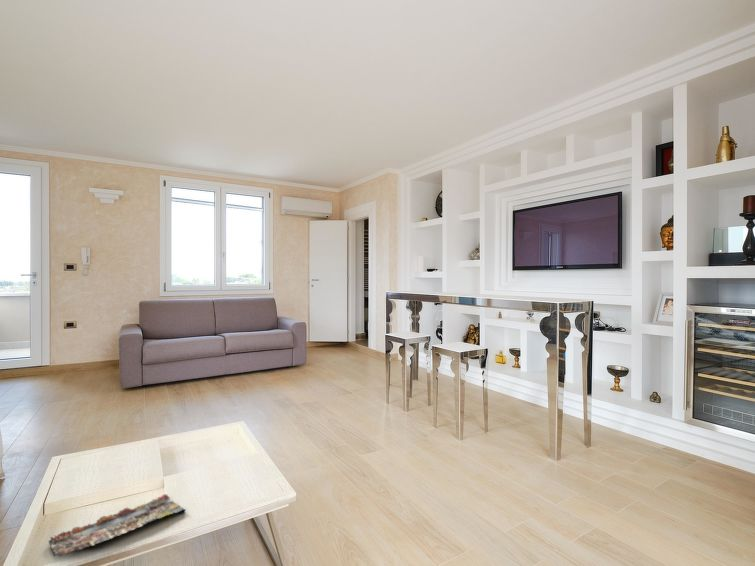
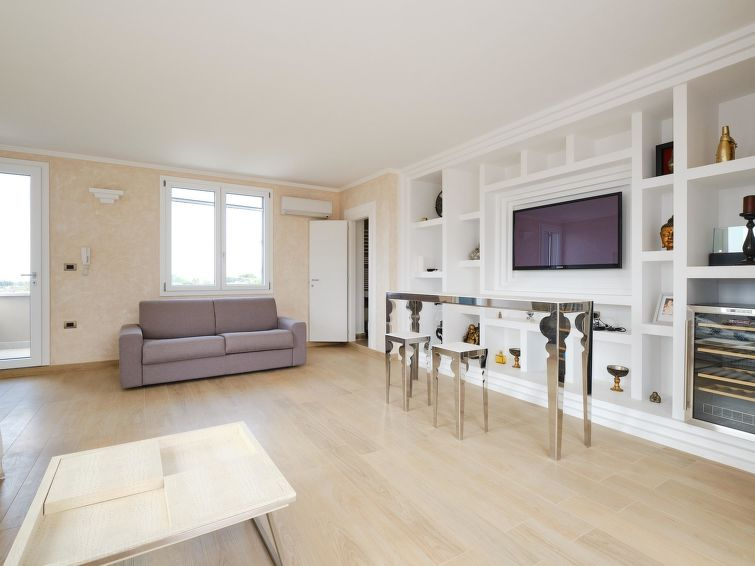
- magazine [48,493,187,558]
